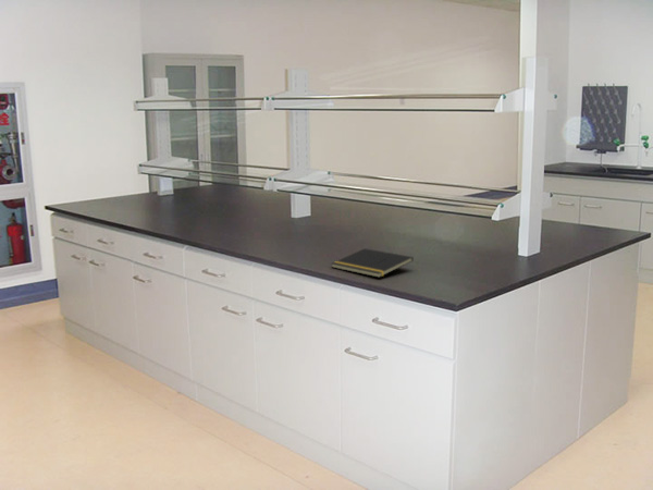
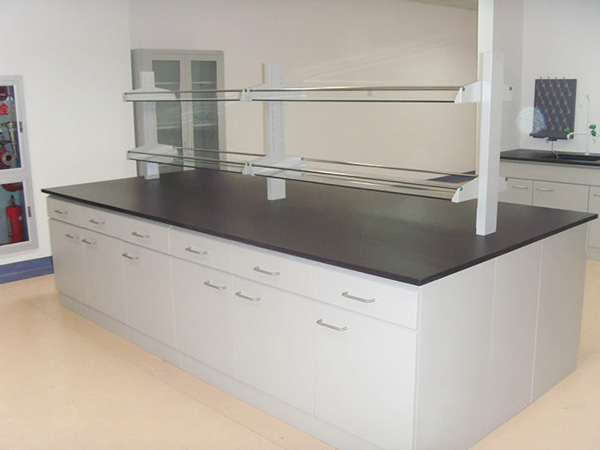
- notepad [330,247,415,279]
